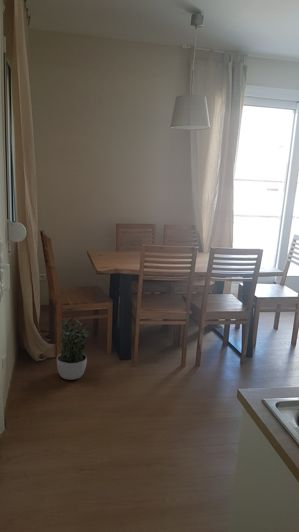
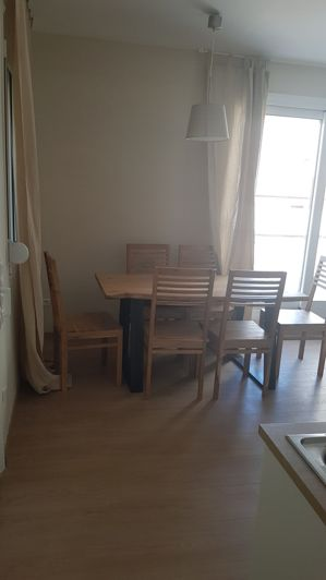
- potted plant [56,317,91,381]
